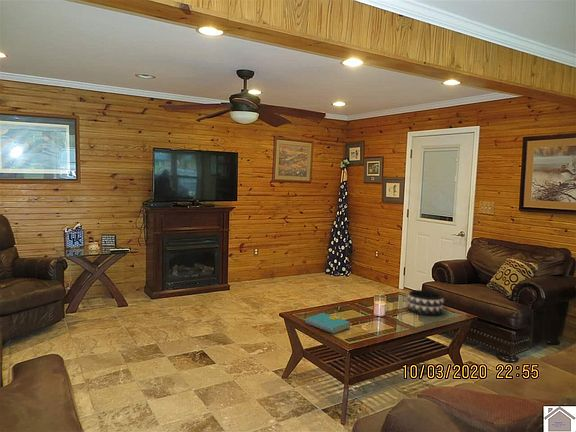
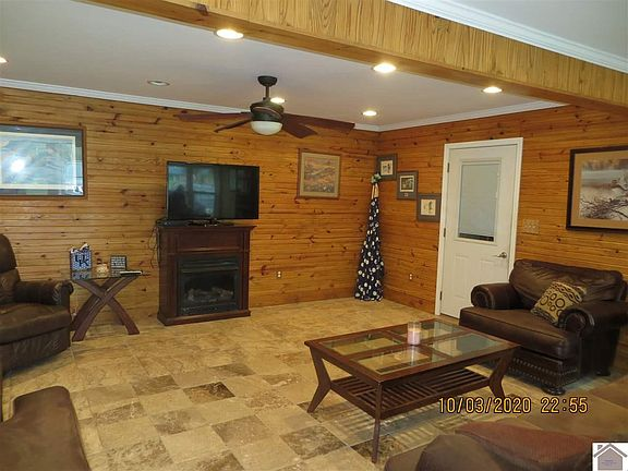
- decorative bowl [405,289,446,317]
- book [304,312,351,335]
